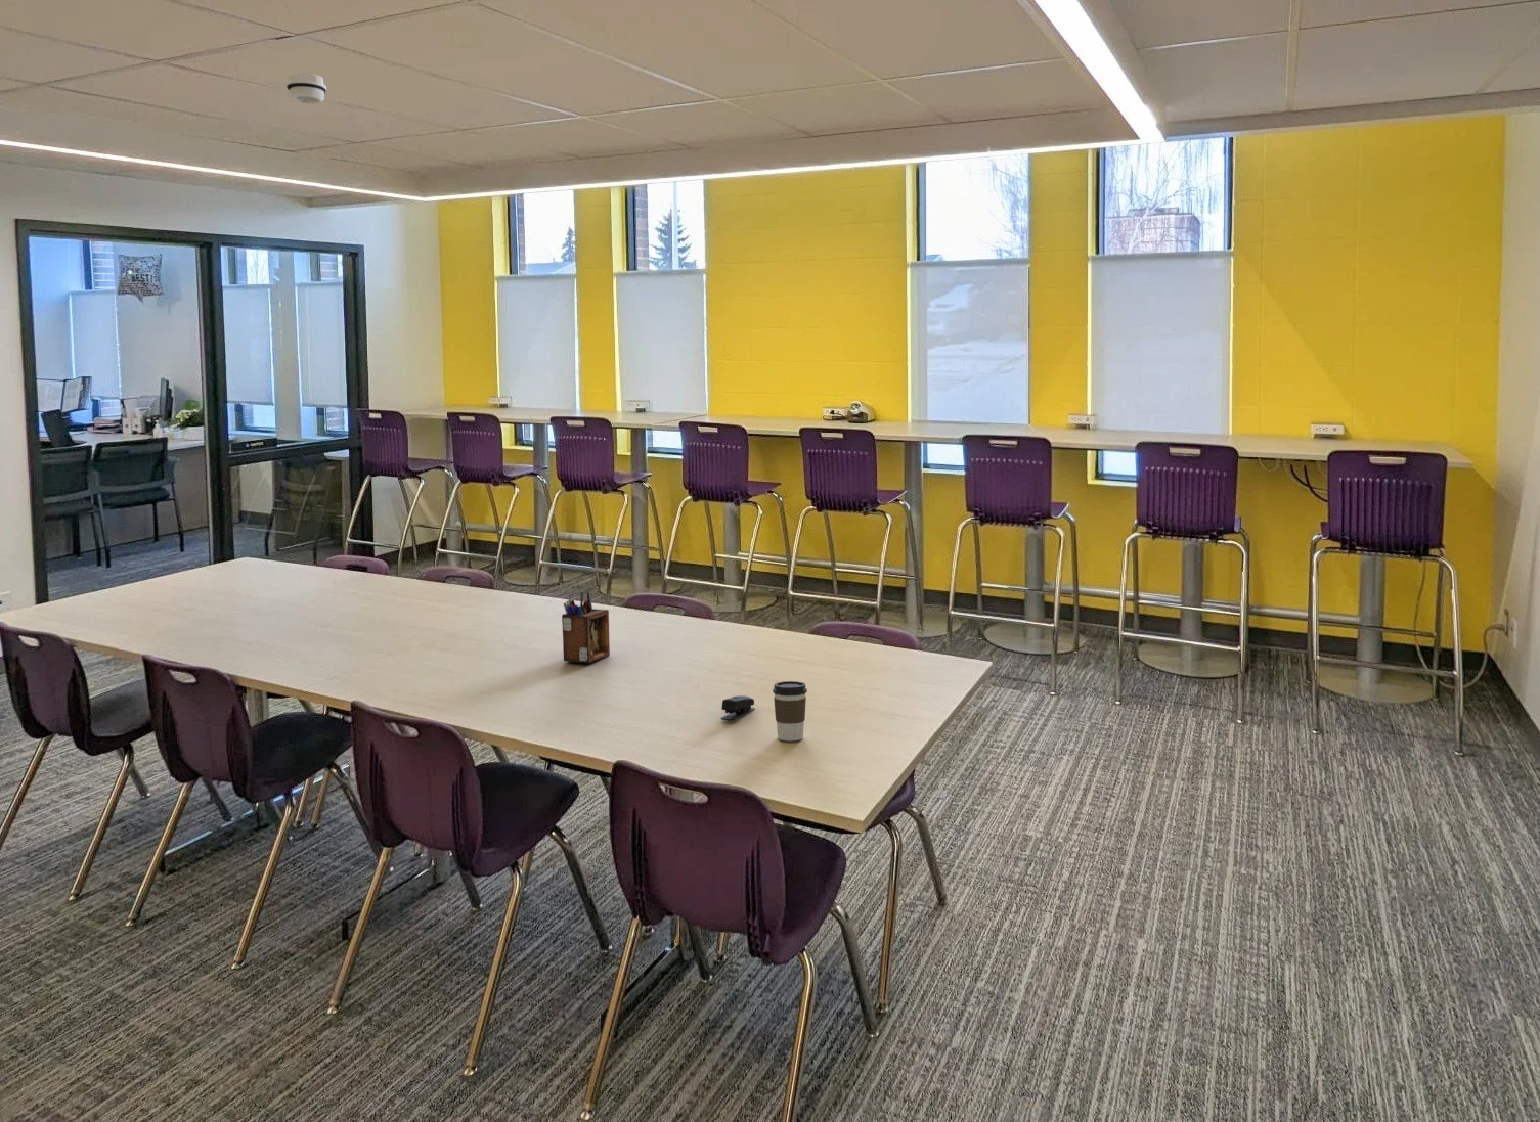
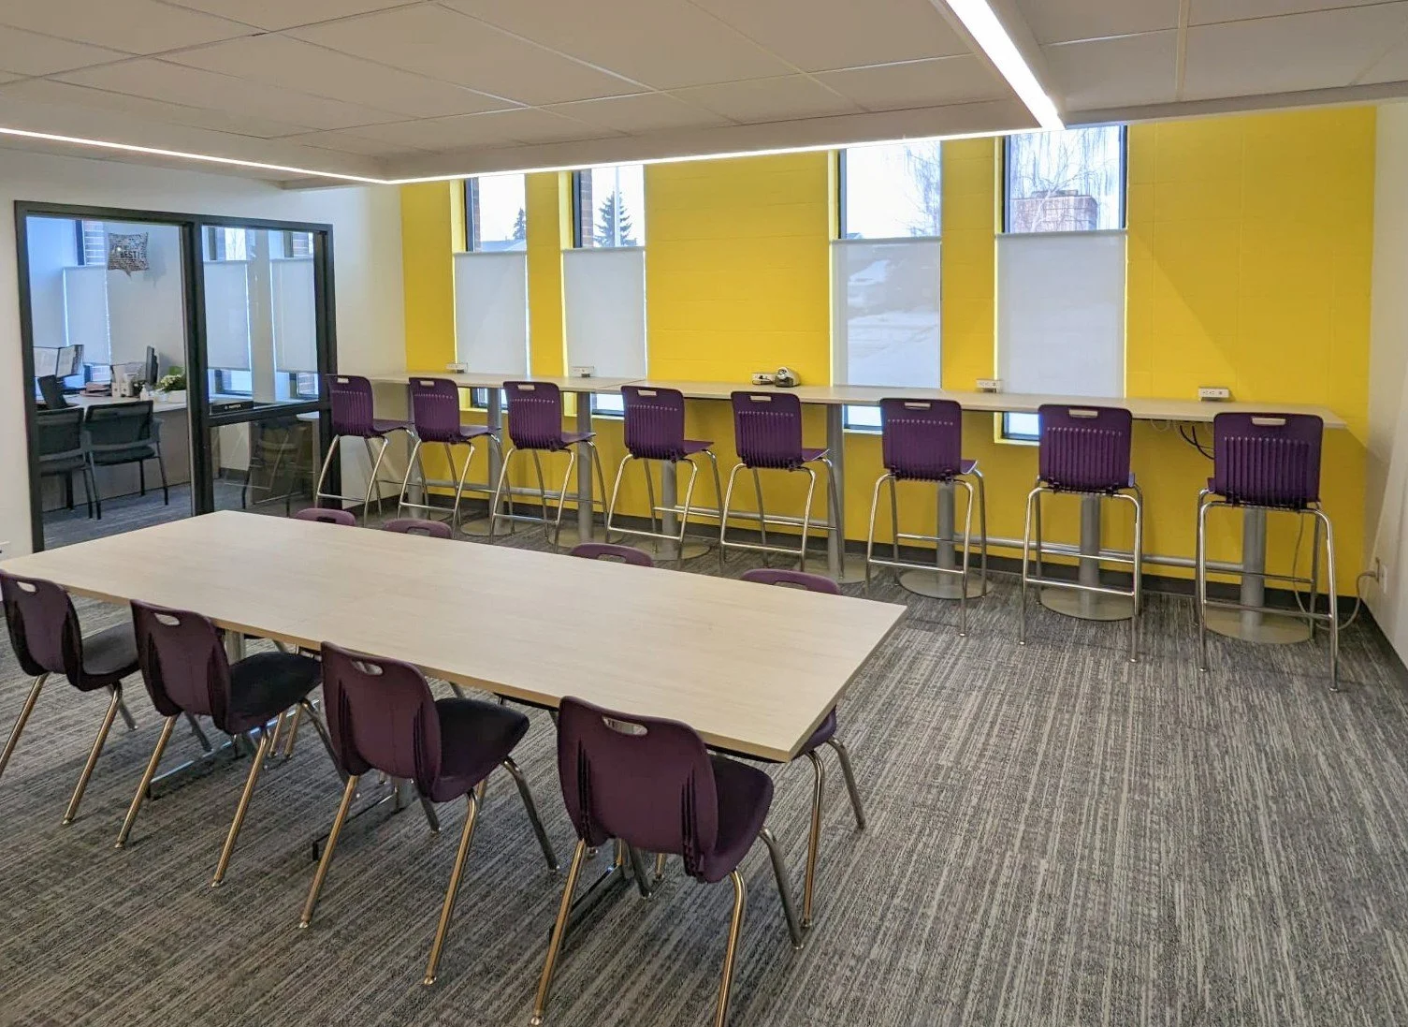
- coffee cup [771,680,808,742]
- smoke detector [286,72,328,105]
- desk organizer [561,591,611,664]
- stapler [720,694,756,721]
